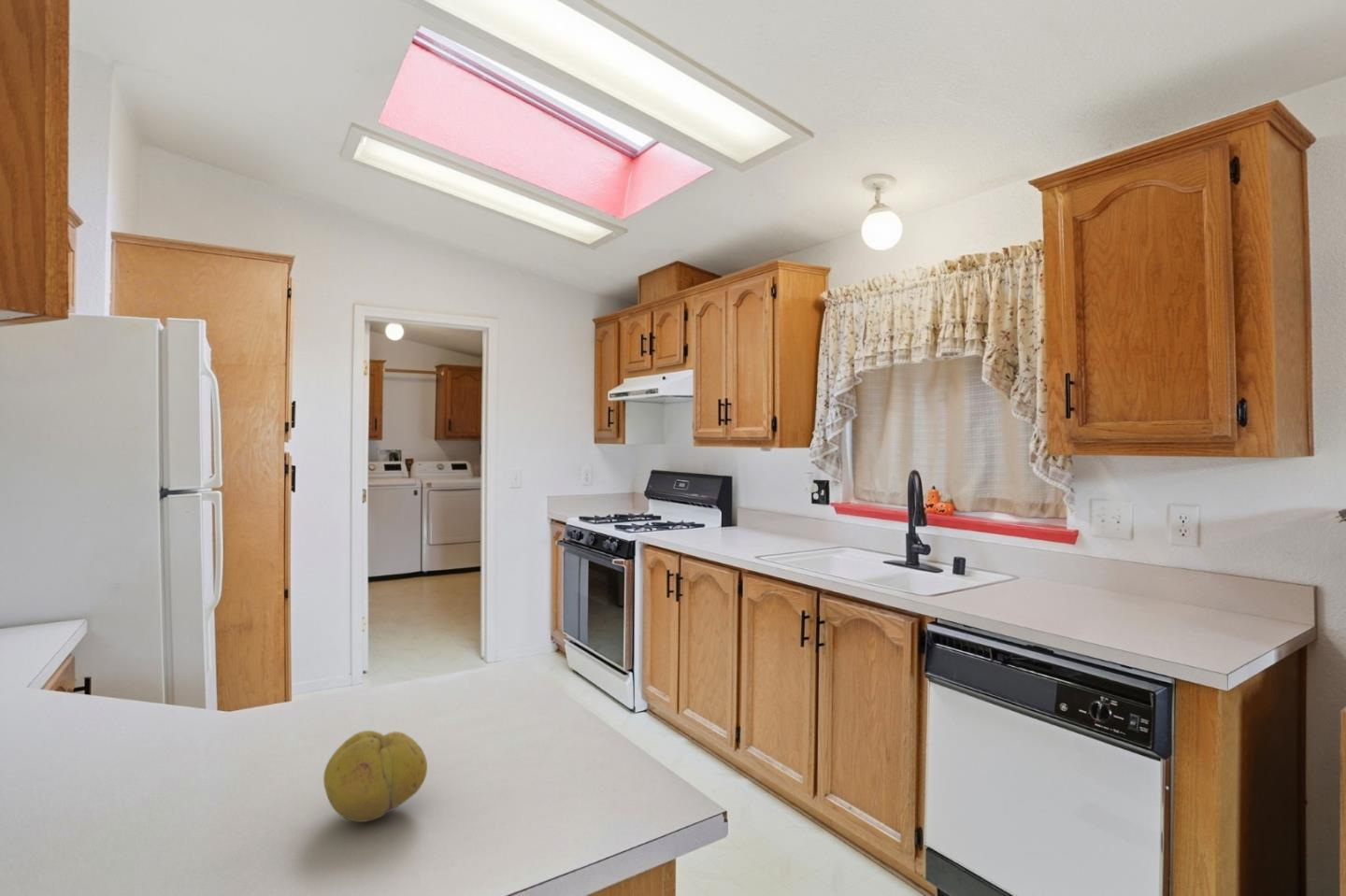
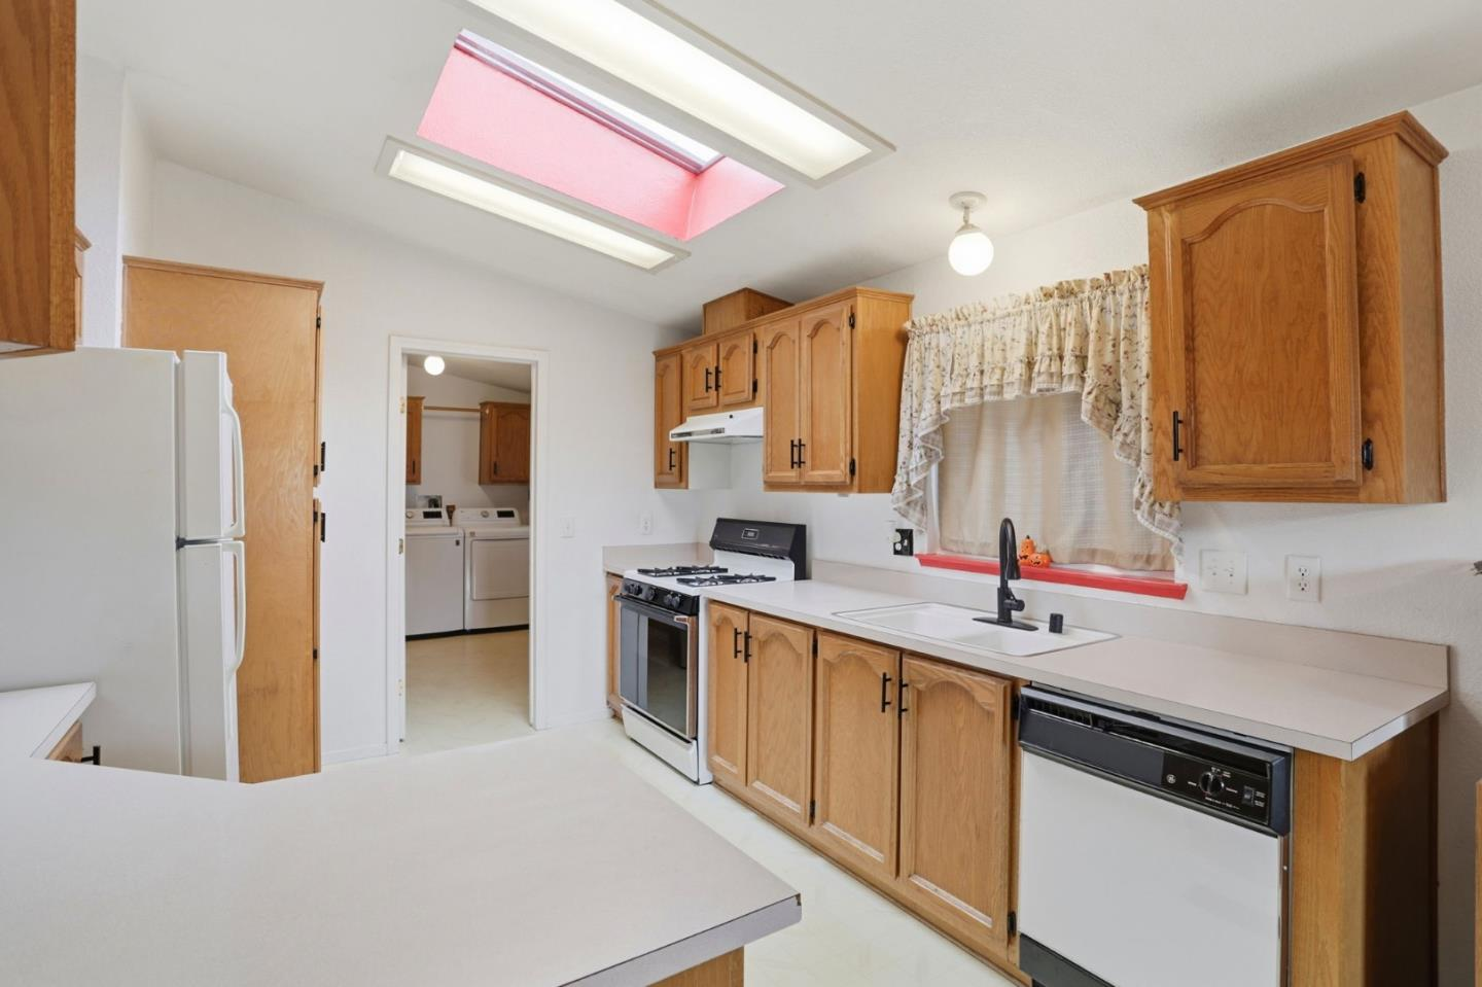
- fruit [322,730,428,823]
